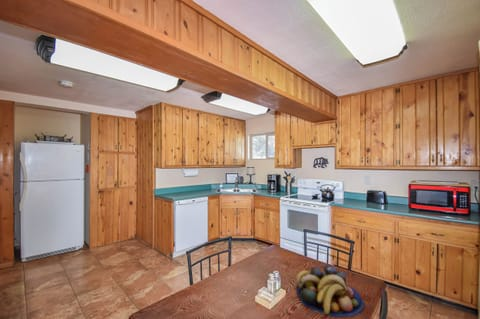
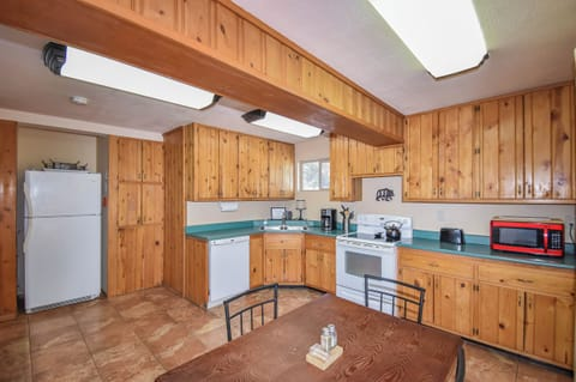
- fruit bowl [295,264,365,318]
